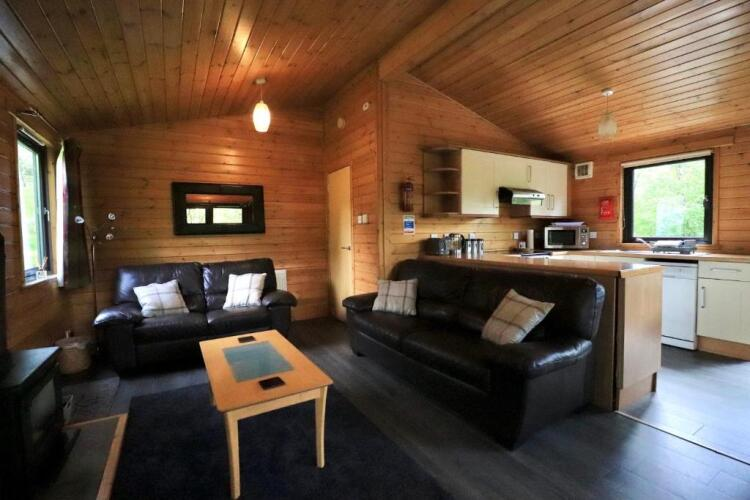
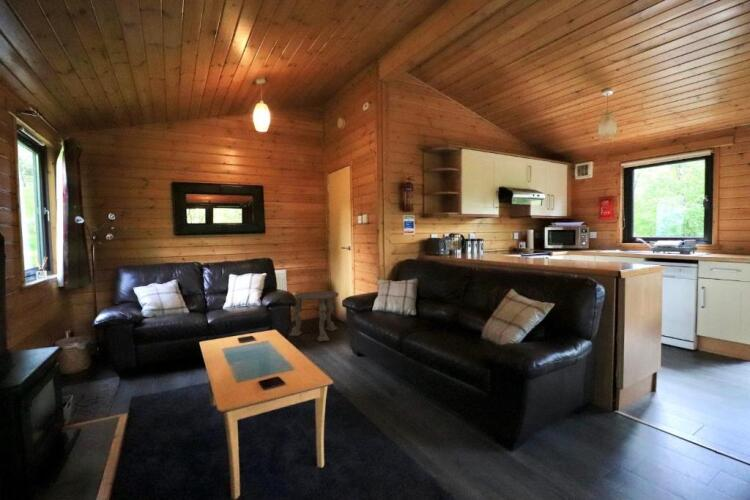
+ side table [288,290,340,343]
